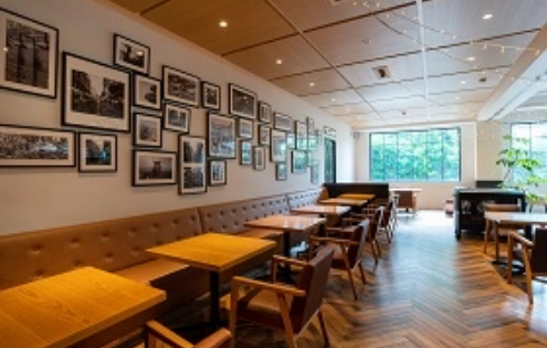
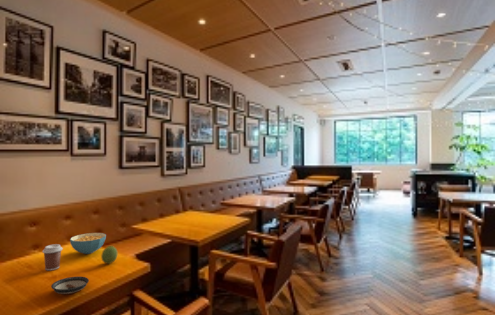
+ saucer [50,276,90,295]
+ coffee cup [41,243,64,271]
+ fruit [100,245,118,265]
+ cereal bowl [69,232,107,255]
